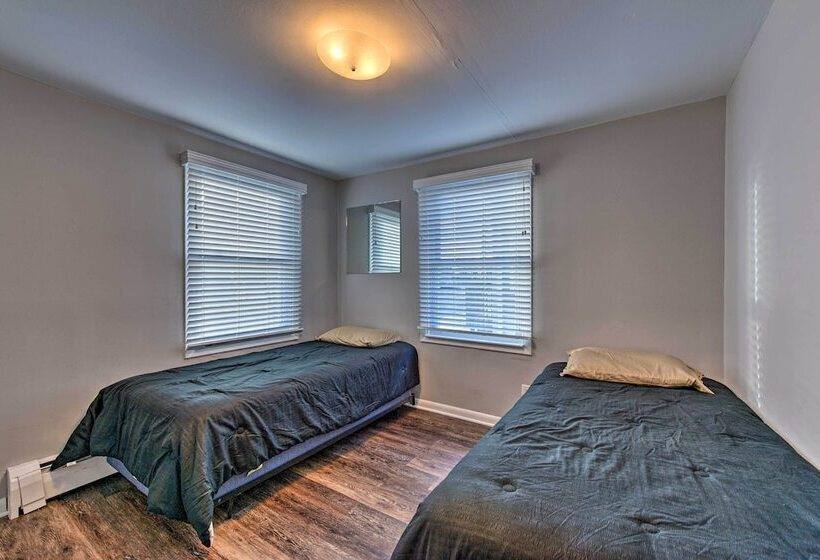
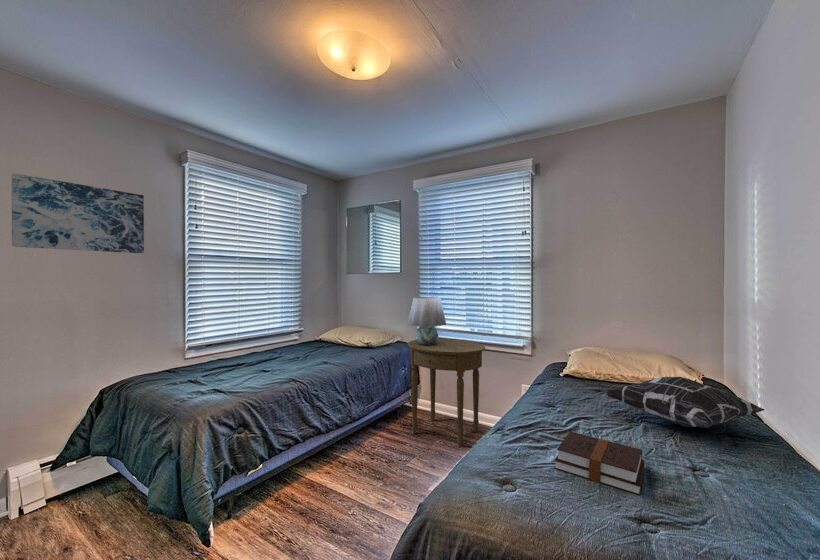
+ decorative pillow [605,376,766,429]
+ table lamp [407,296,447,345]
+ side table [407,338,486,448]
+ wall art [11,172,145,254]
+ hardback book [553,431,645,496]
